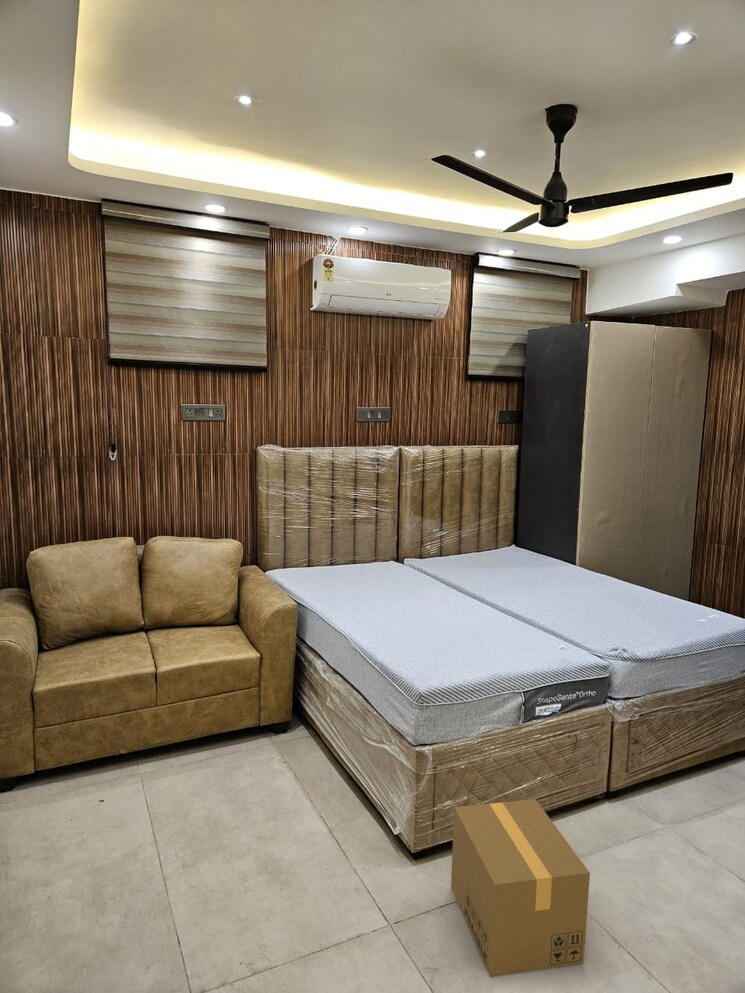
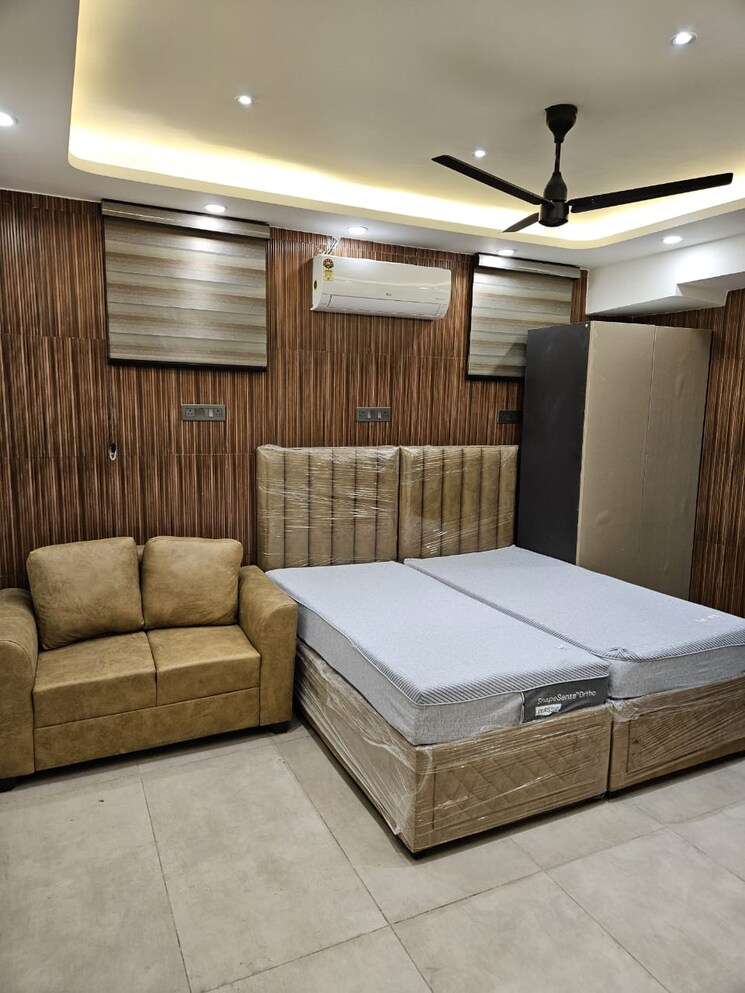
- cardboard box [450,798,591,978]
